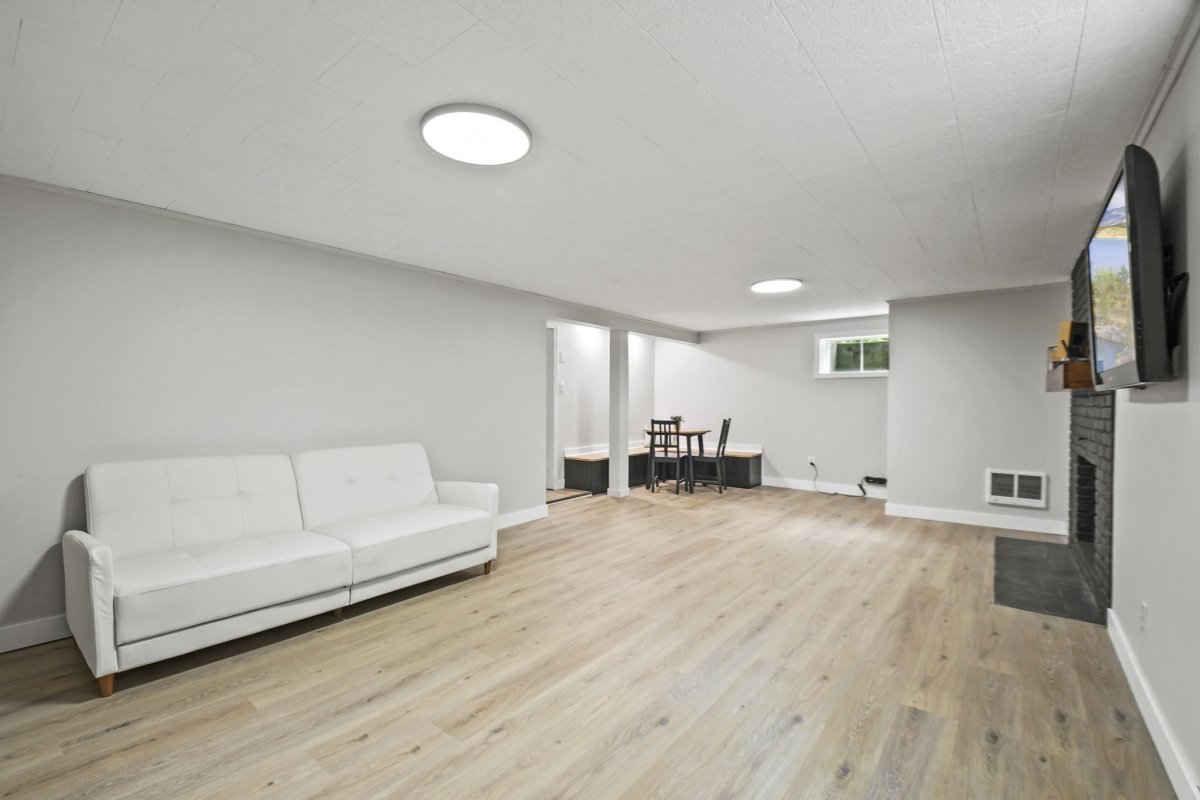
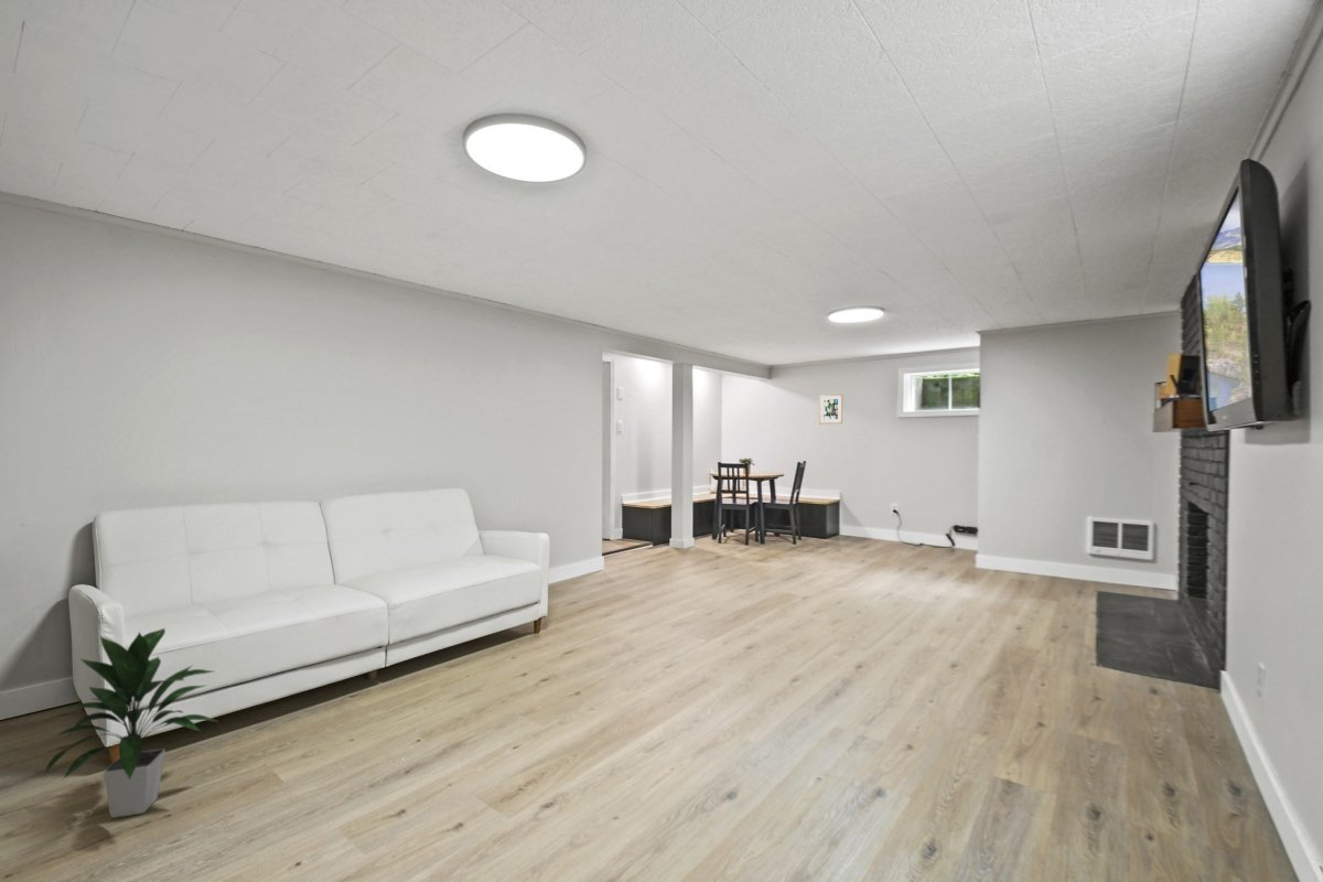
+ indoor plant [42,627,217,819]
+ wall art [818,394,843,424]
